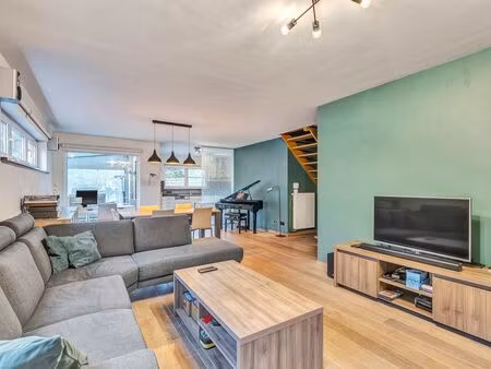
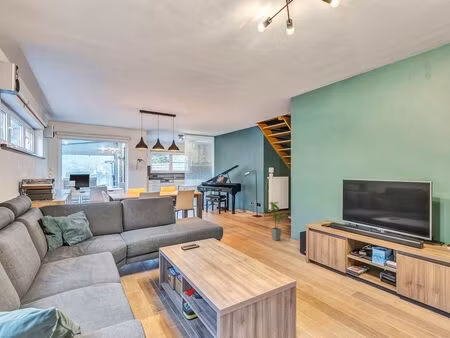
+ house plant [268,201,289,242]
